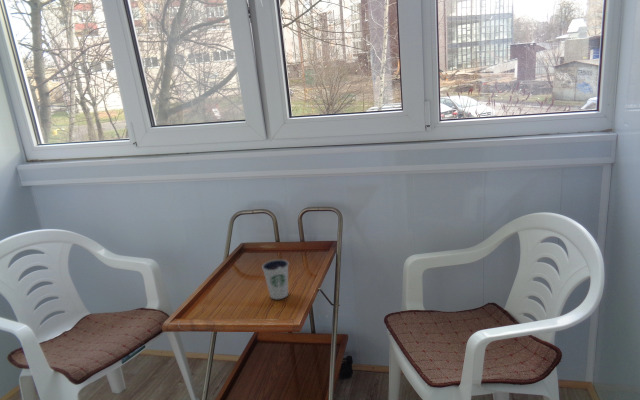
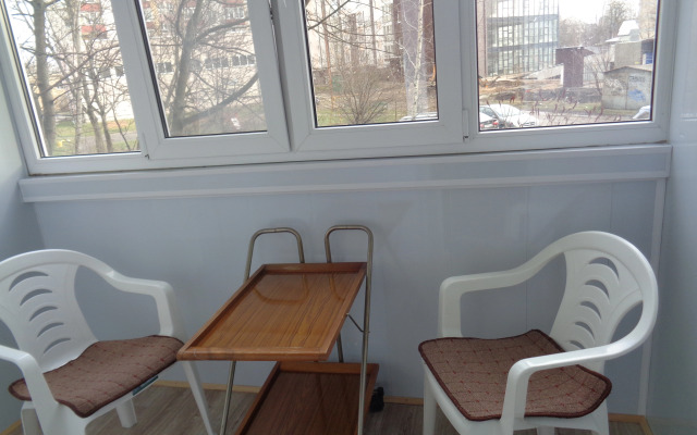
- dixie cup [261,258,290,300]
